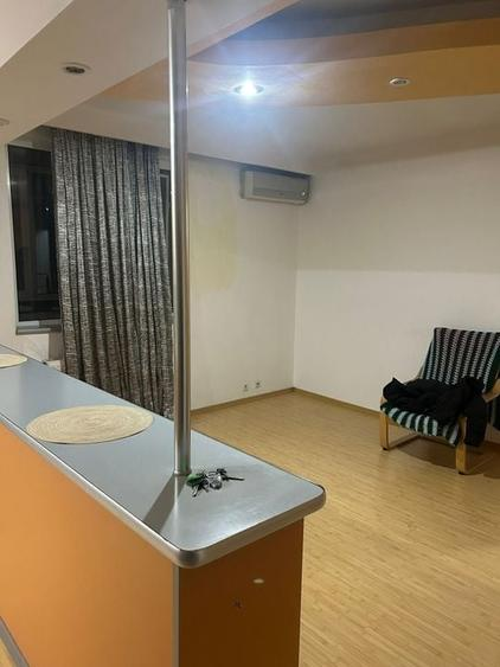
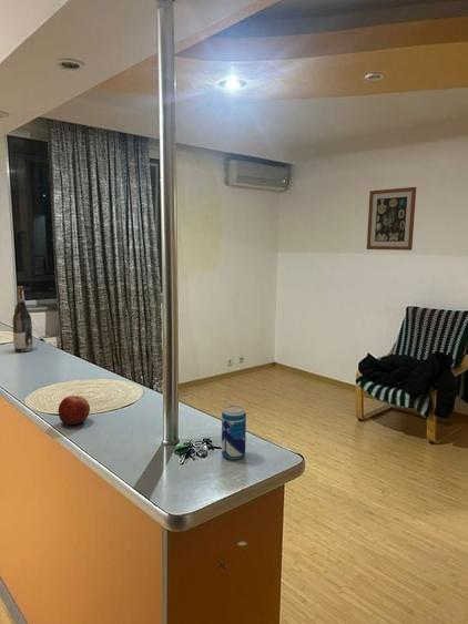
+ beverage can [221,405,247,460]
+ wall art [366,186,417,252]
+ apple [57,395,91,427]
+ wine bottle [11,285,34,354]
